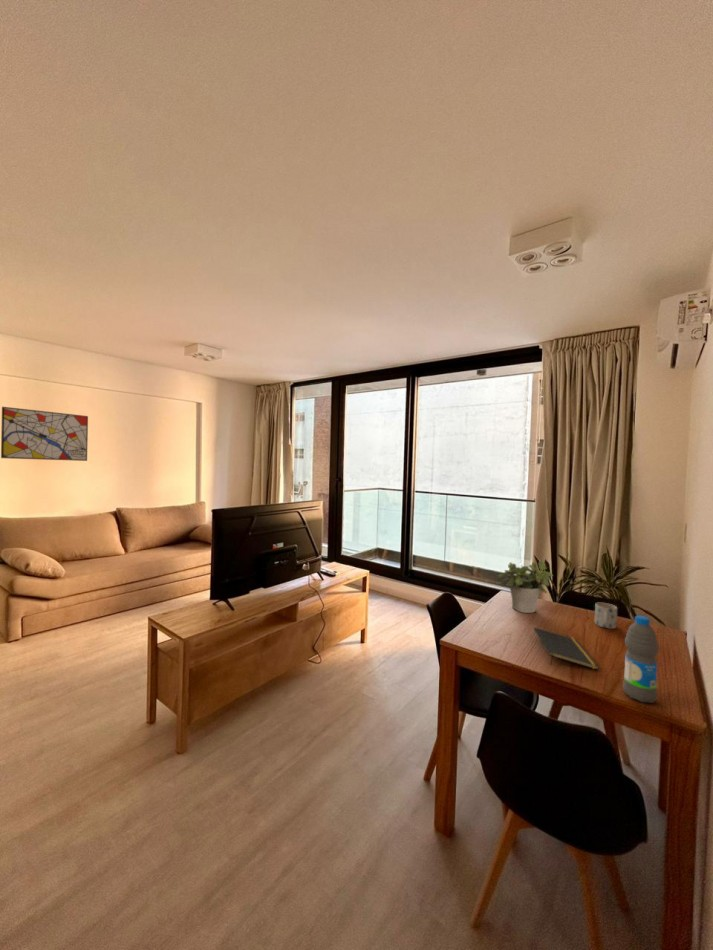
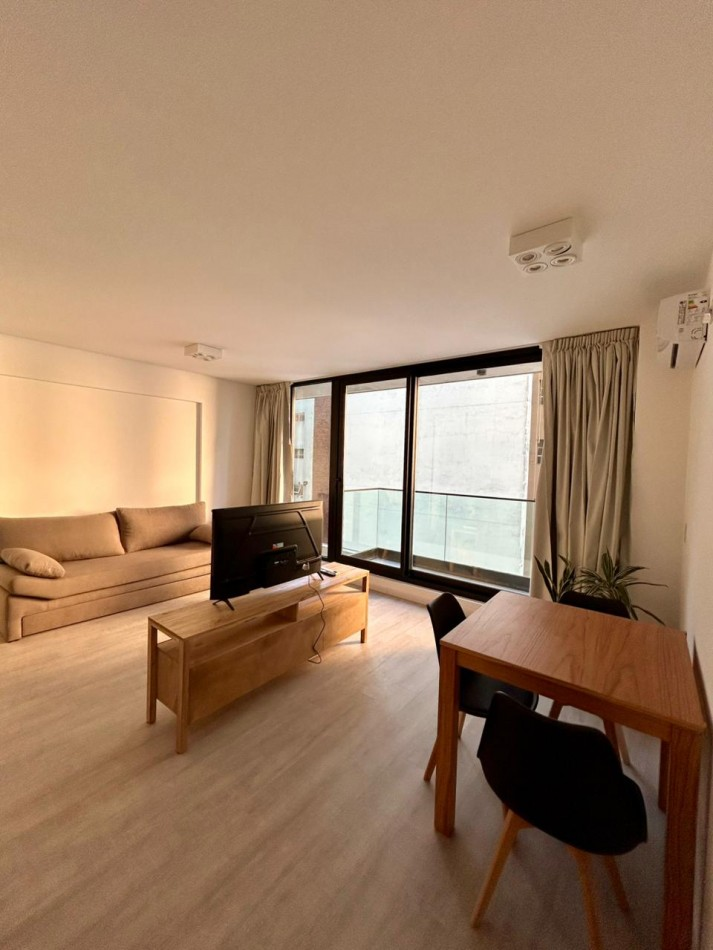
- wall art [0,406,89,462]
- mug [594,602,618,630]
- potted plant [496,560,554,614]
- notepad [533,626,600,671]
- water bottle [622,615,660,704]
